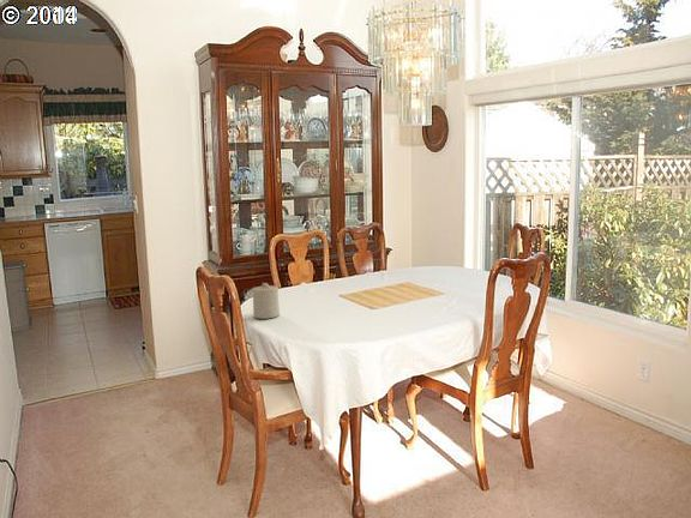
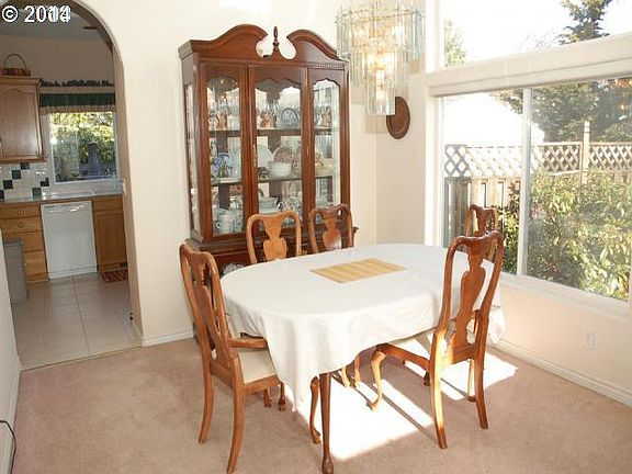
- candle [252,282,281,320]
